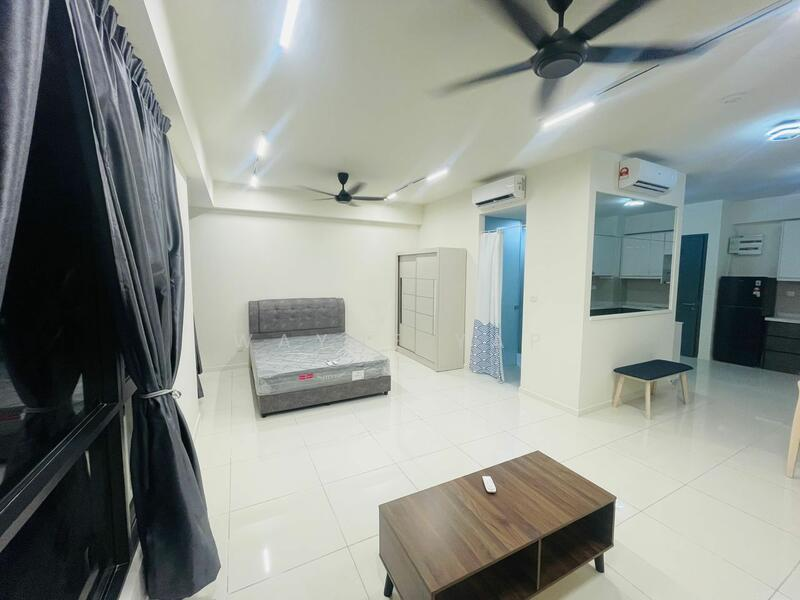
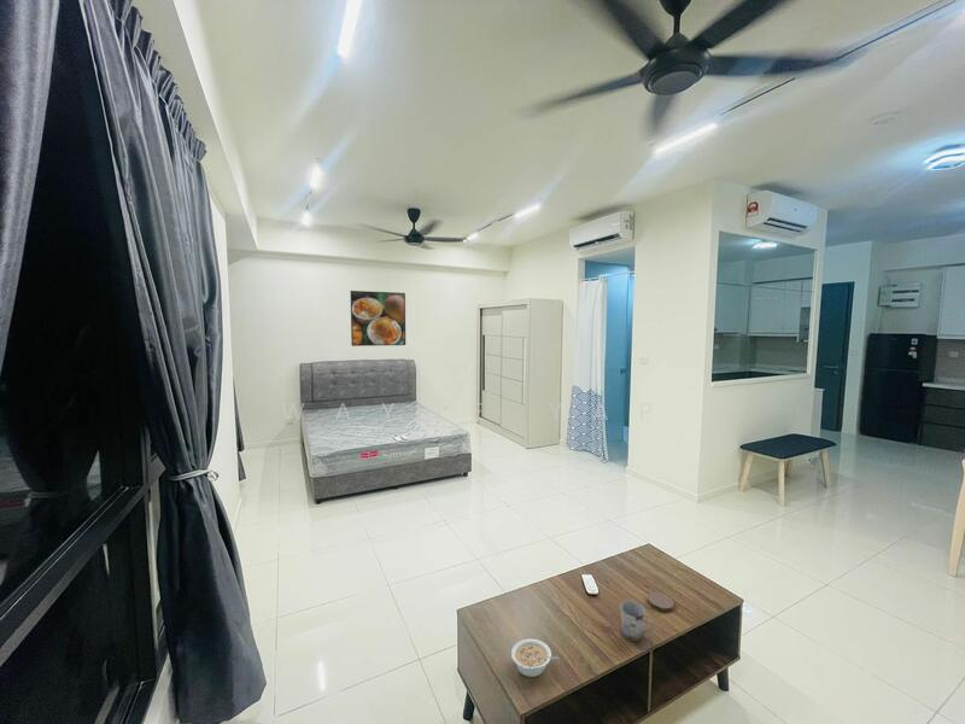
+ cup [619,600,655,642]
+ legume [510,638,561,678]
+ coaster [647,591,674,613]
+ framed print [349,290,407,348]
